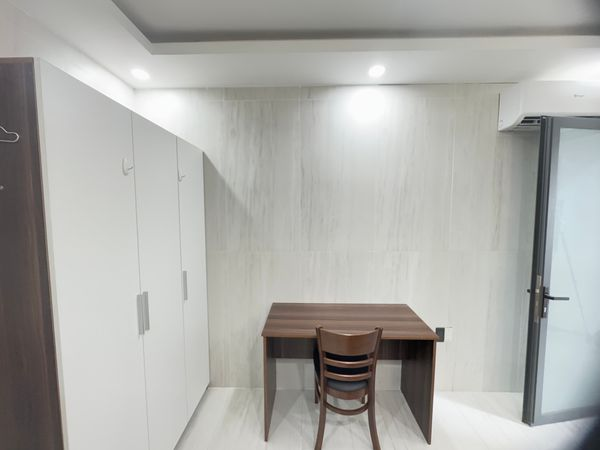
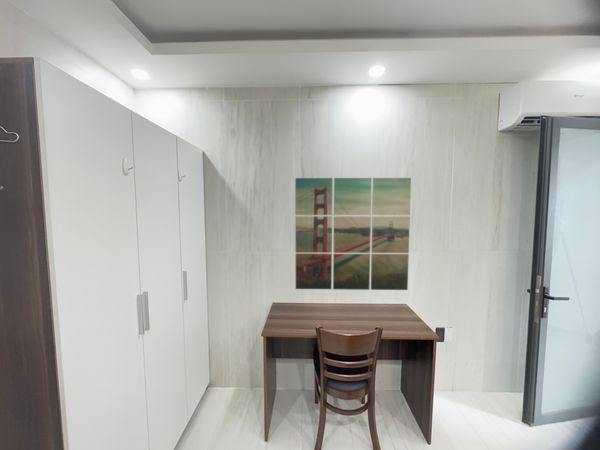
+ wall art [294,177,412,291]
